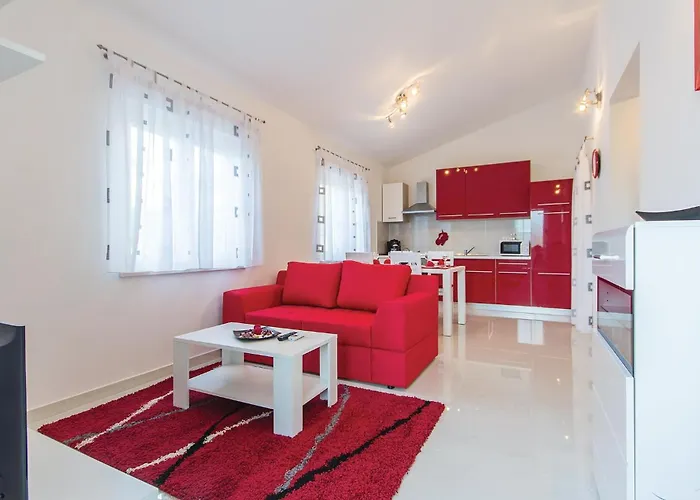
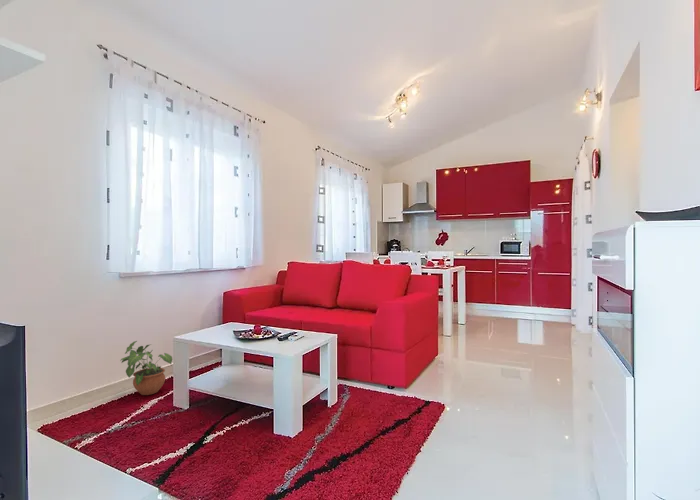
+ potted plant [119,340,173,396]
